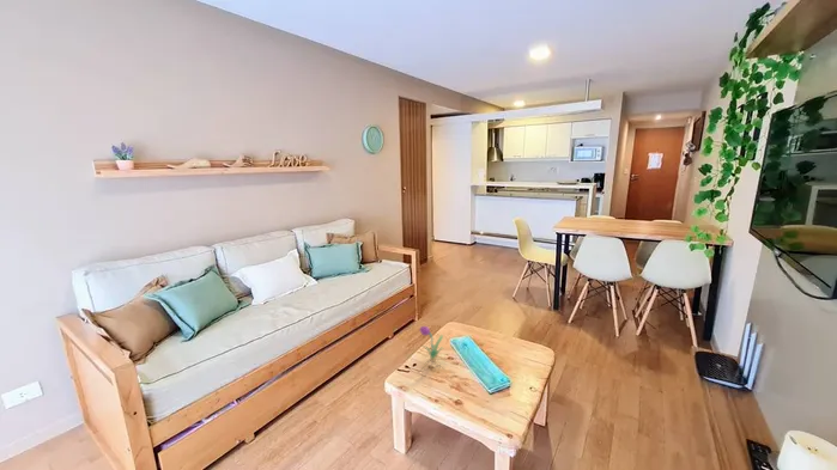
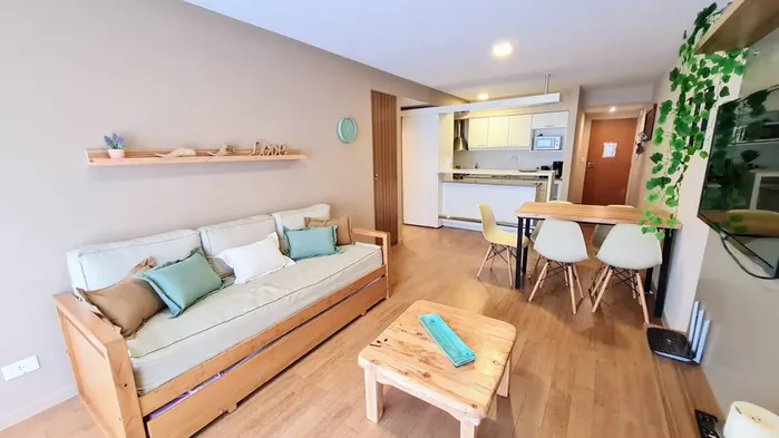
- plant [418,325,449,371]
